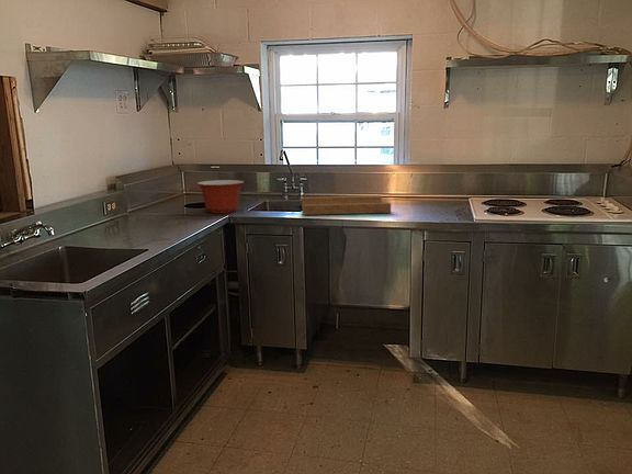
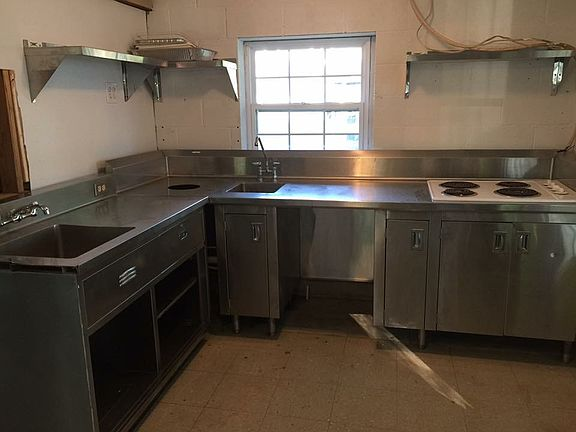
- mixing bowl [196,179,245,214]
- cutting board [301,194,392,216]
